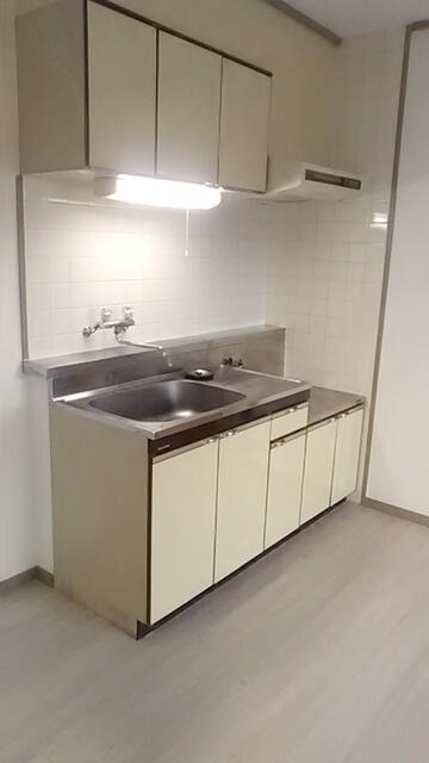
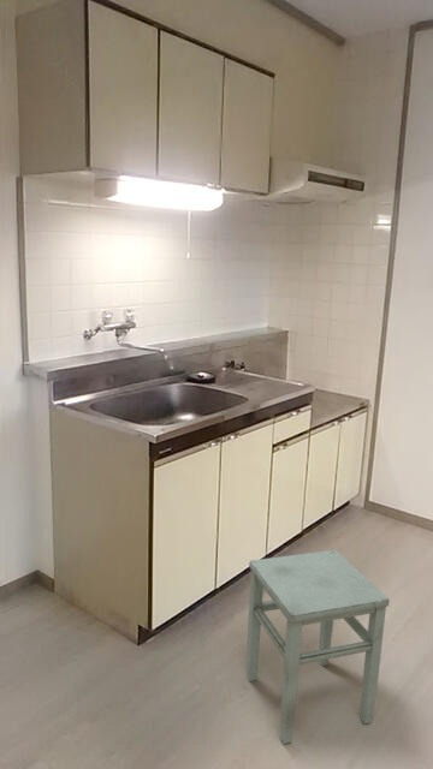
+ stool [245,548,391,745]
